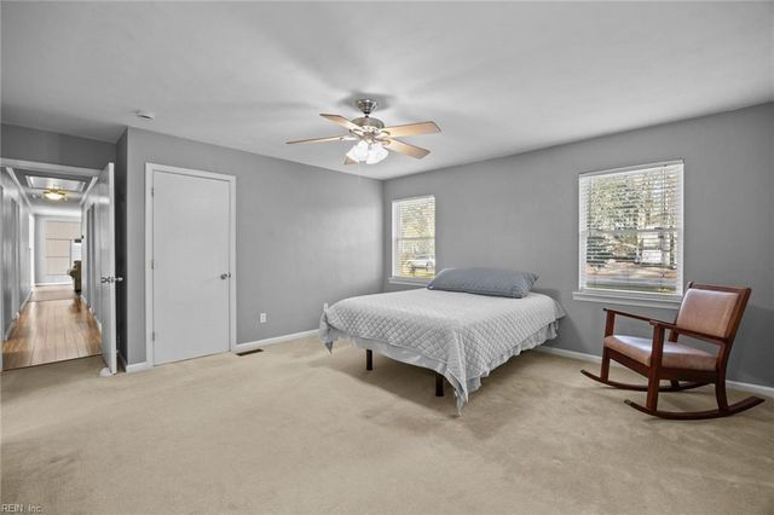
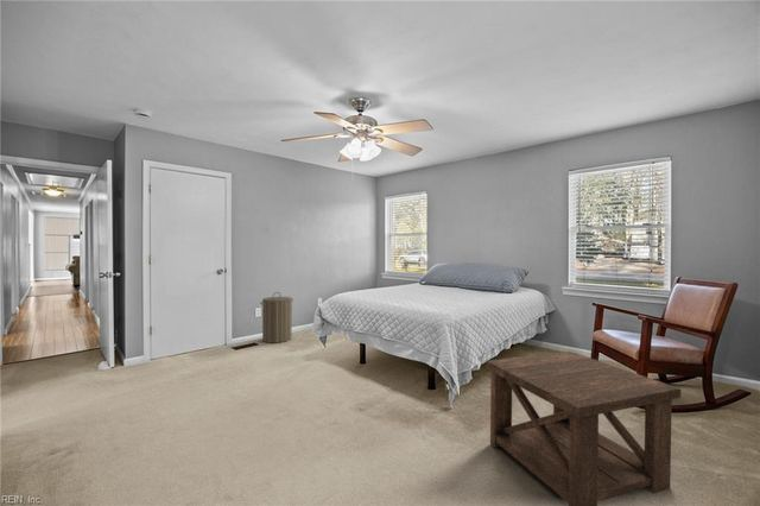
+ laundry hamper [259,291,294,344]
+ side table [484,350,682,506]
